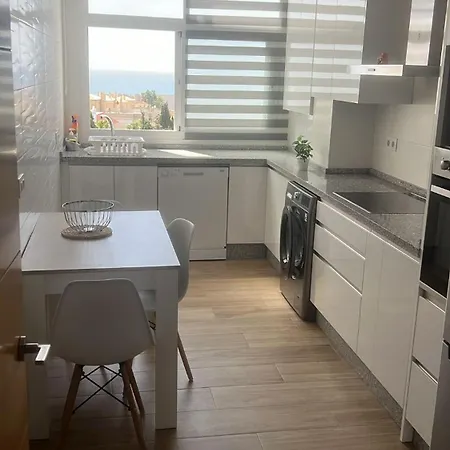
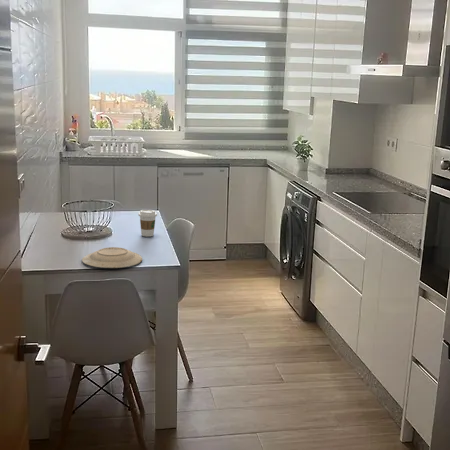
+ coffee cup [137,209,158,238]
+ plate [81,246,143,269]
